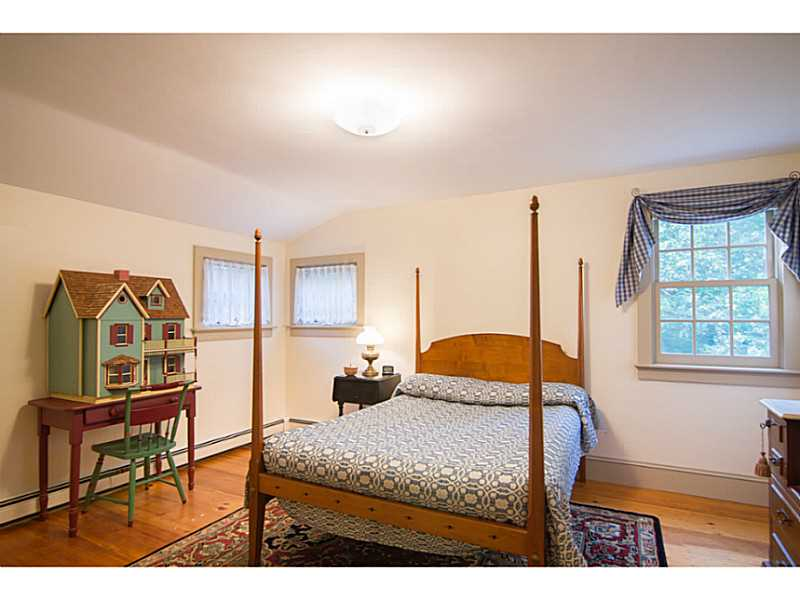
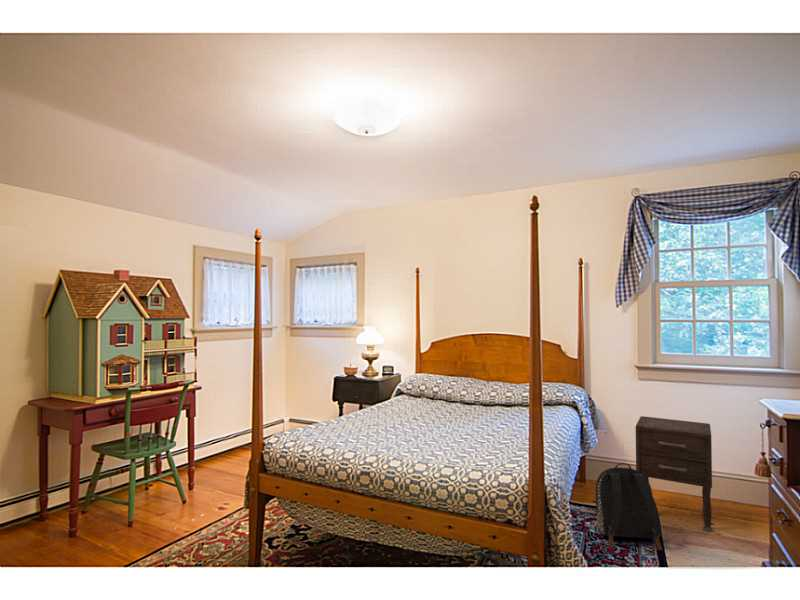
+ nightstand [635,415,713,533]
+ backpack [595,462,663,551]
